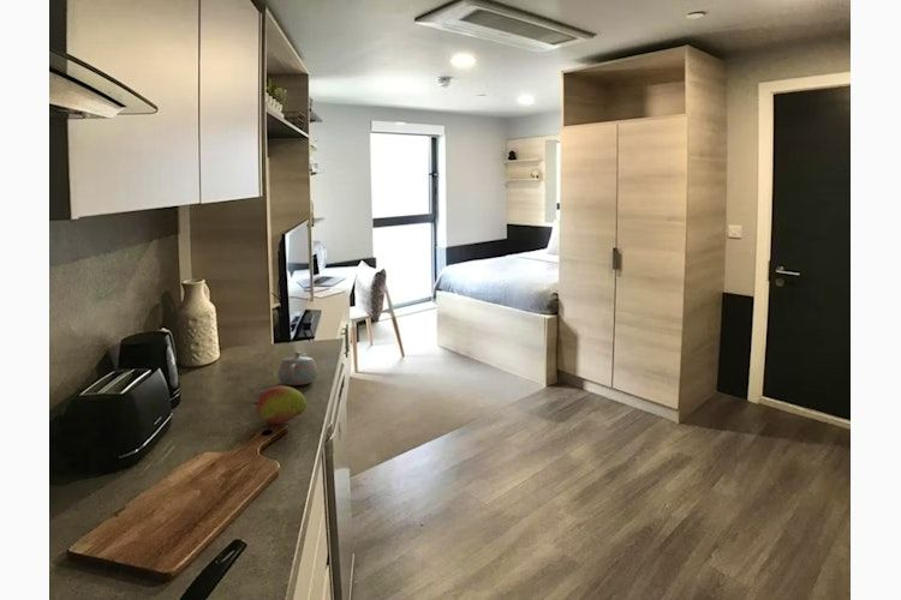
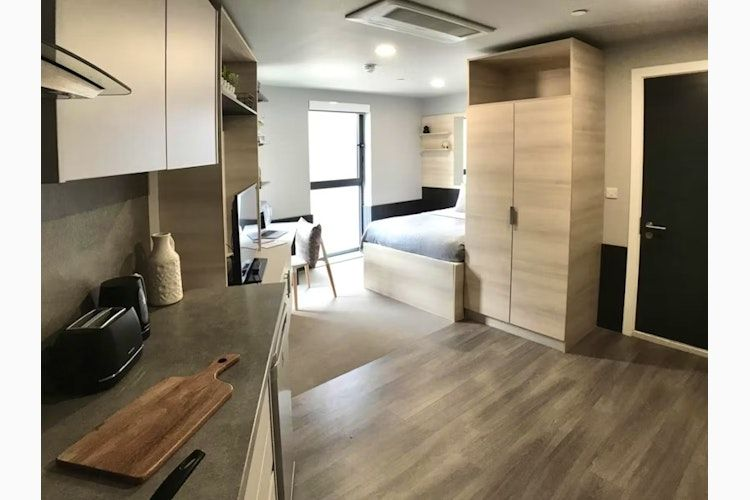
- teapot [276,350,320,386]
- fruit [252,385,308,426]
